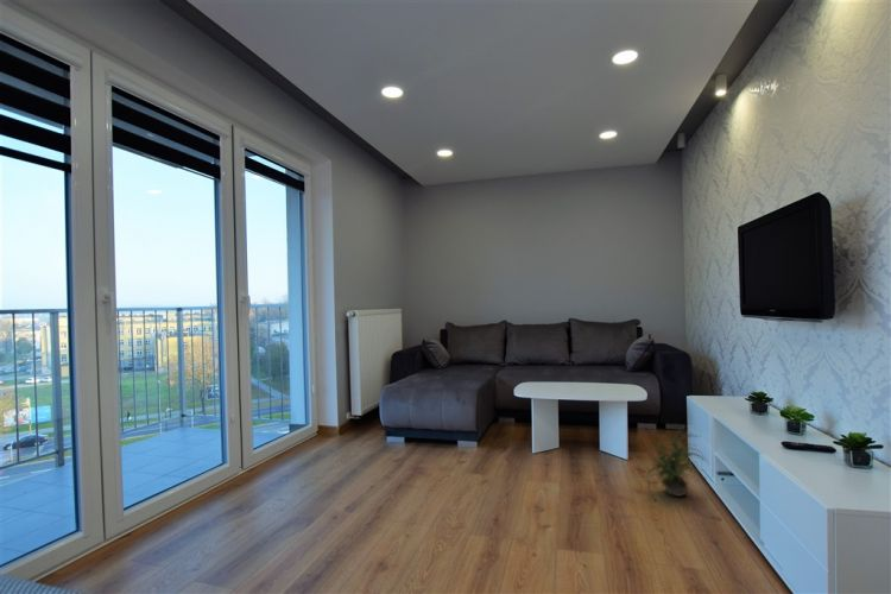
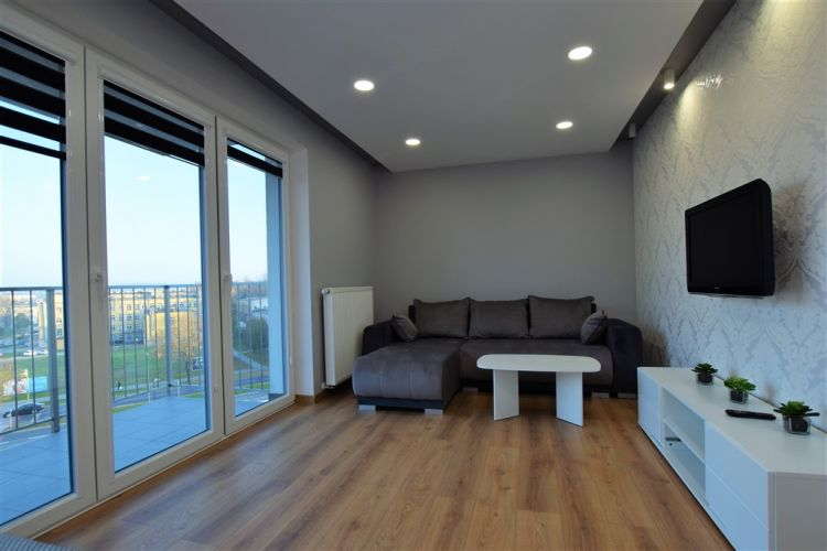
- potted plant [645,425,710,498]
